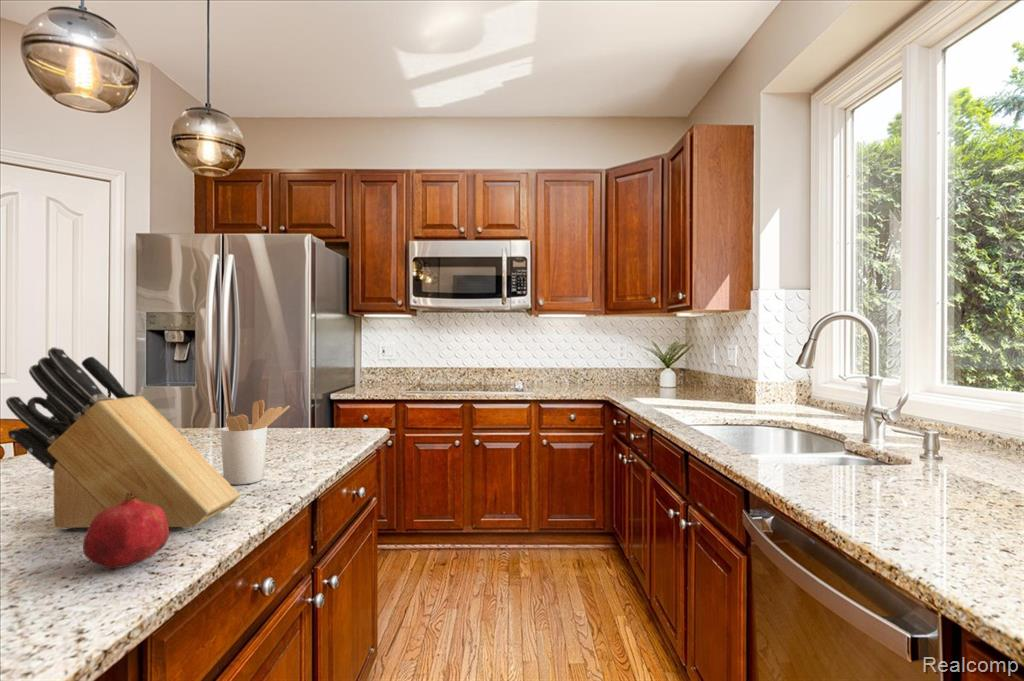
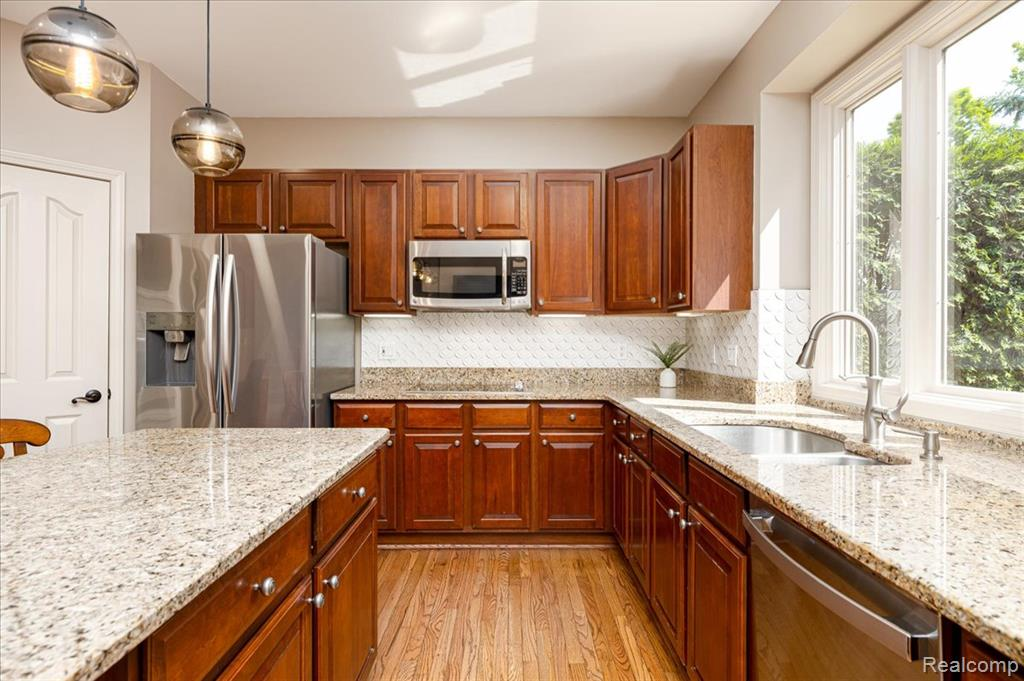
- knife block [5,346,241,530]
- fruit [82,492,170,569]
- utensil holder [219,399,291,486]
